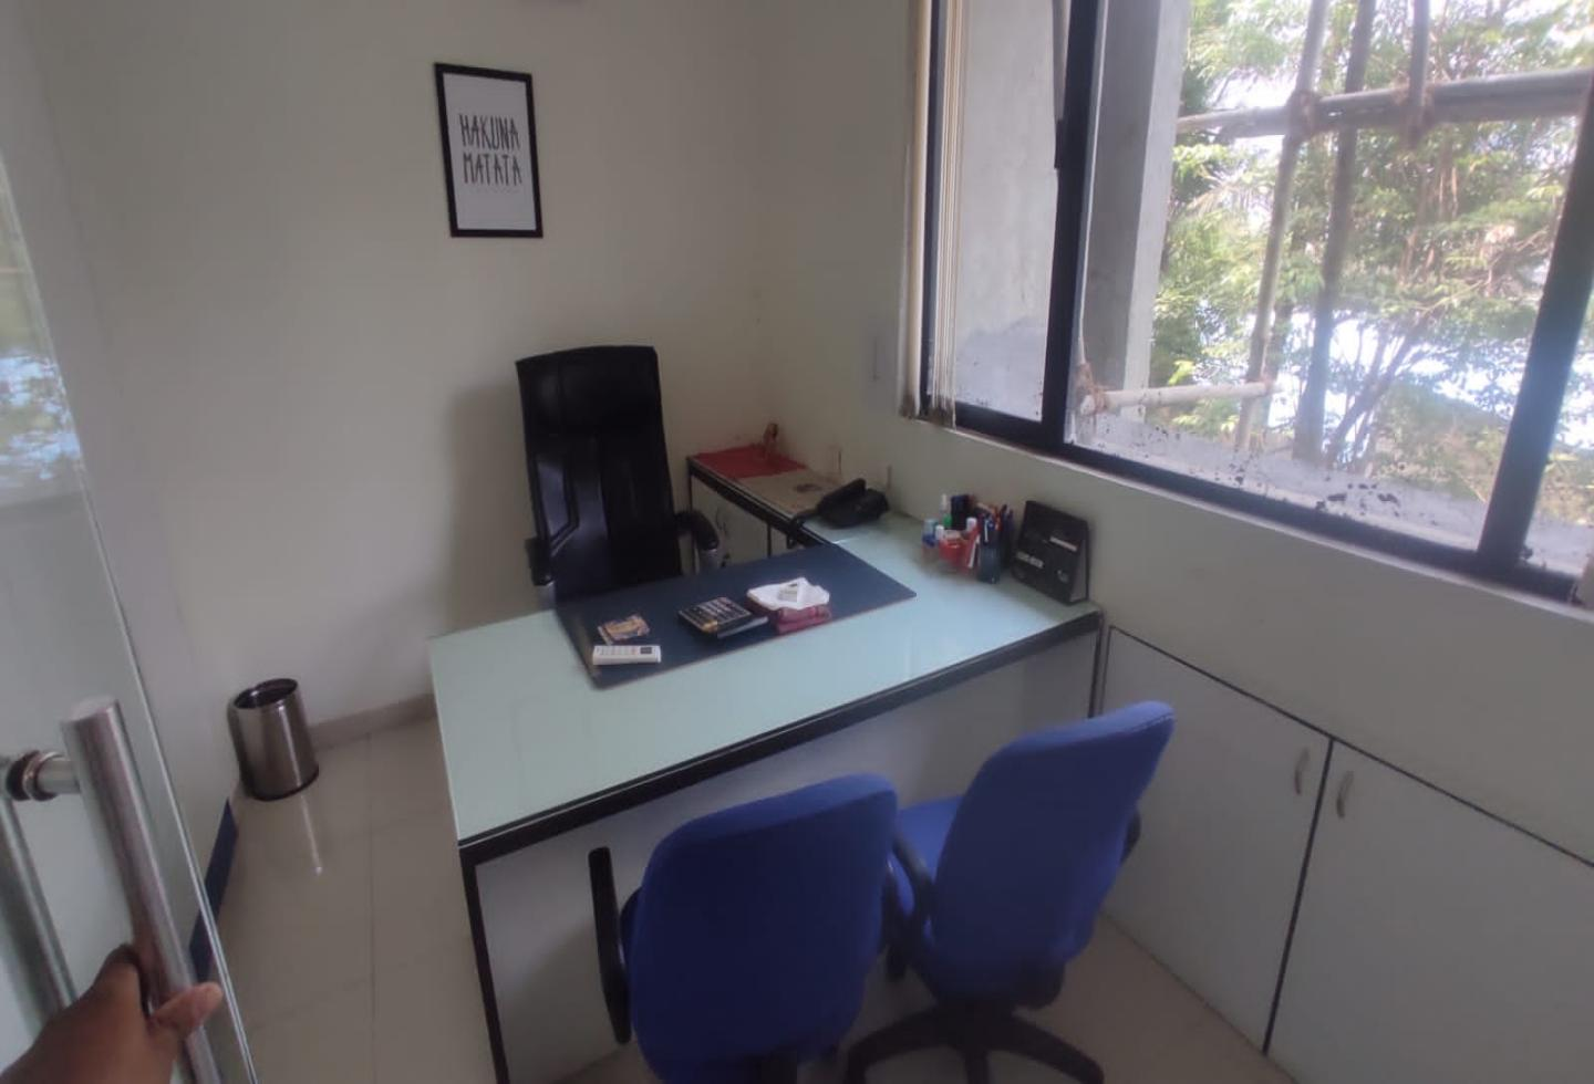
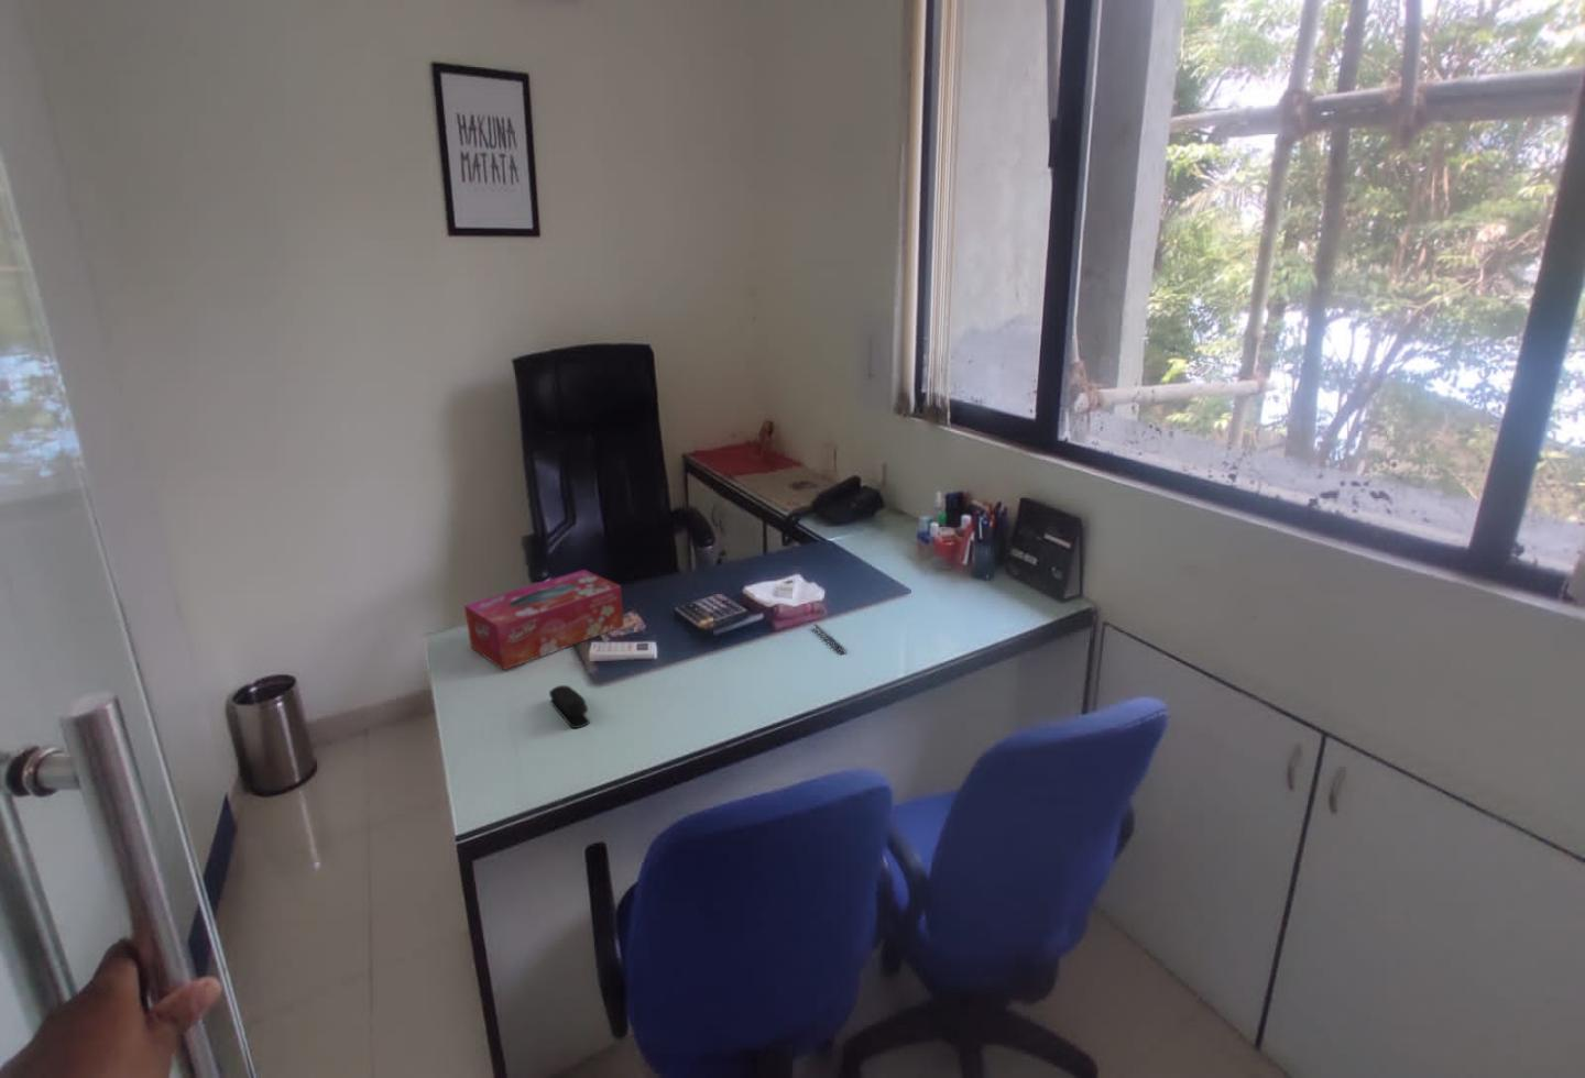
+ pen [811,622,850,654]
+ stapler [548,685,591,729]
+ tissue box [463,569,625,671]
